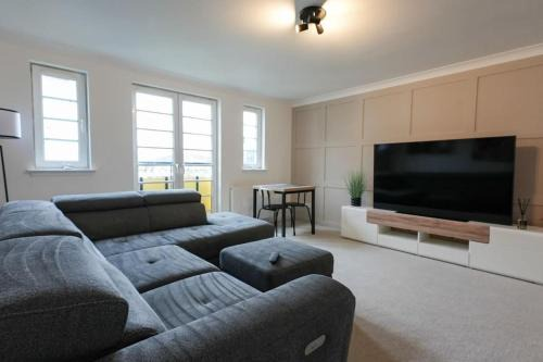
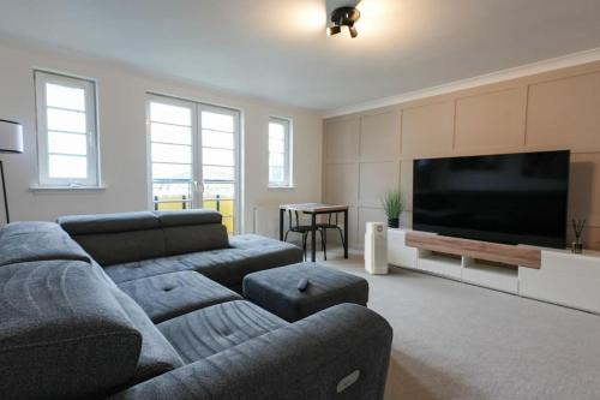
+ air purifier [364,221,389,275]
